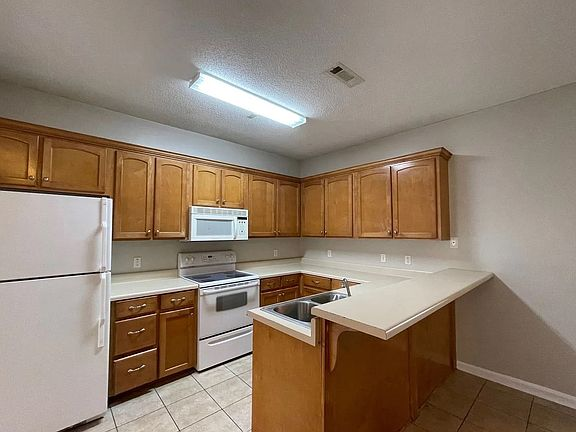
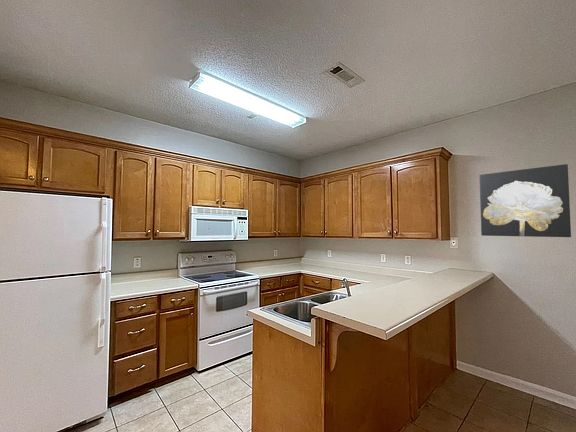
+ wall art [479,163,572,238]
